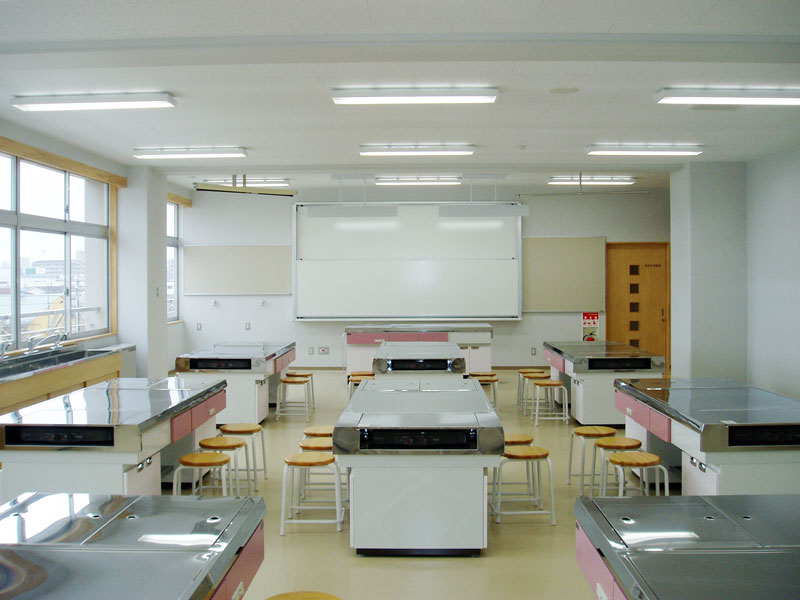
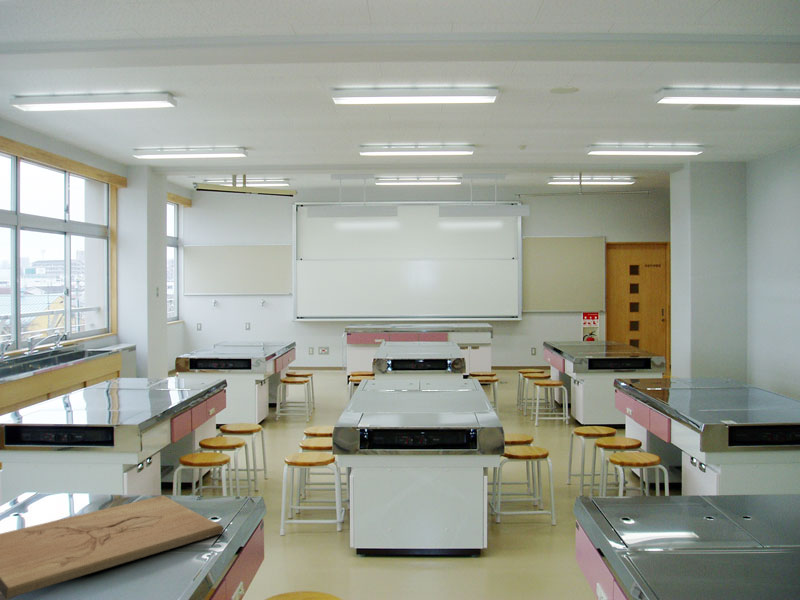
+ cutting board [0,494,224,600]
